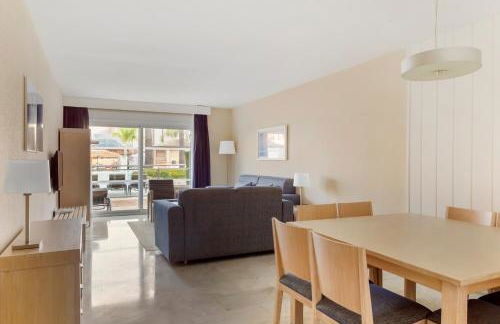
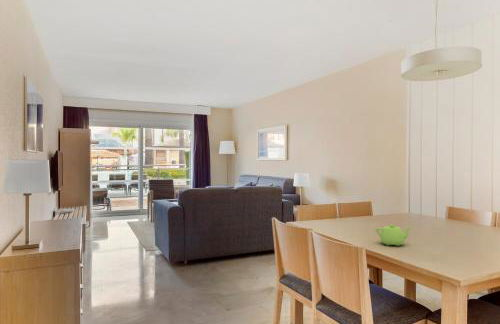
+ teapot [375,224,412,247]
